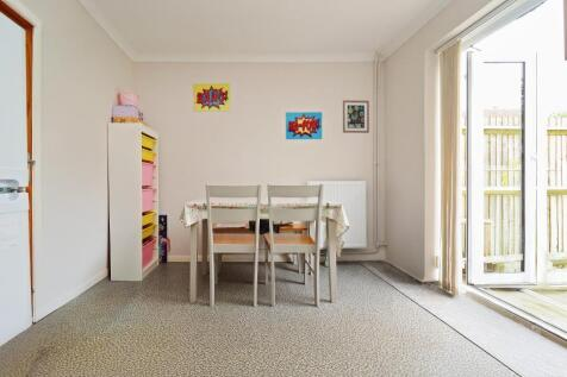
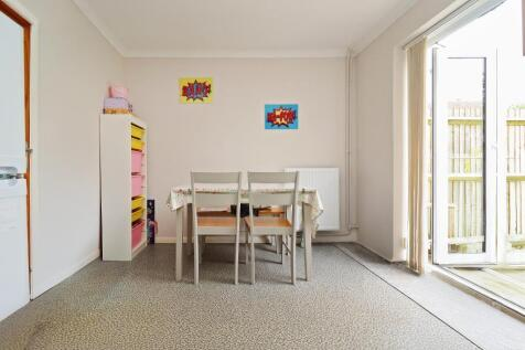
- wall art [342,99,370,134]
